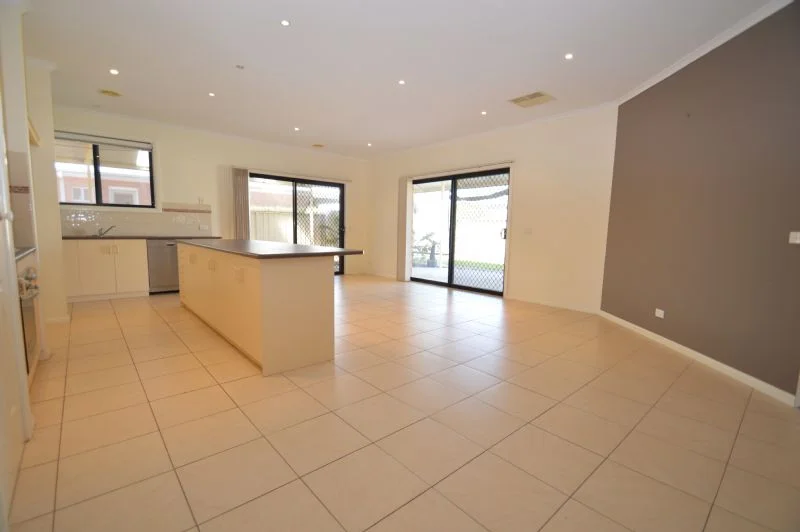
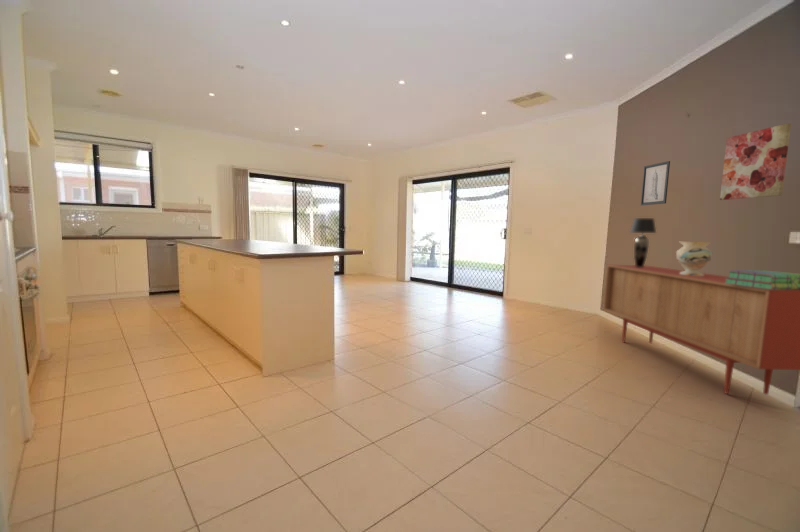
+ stack of books [725,269,800,290]
+ wall art [719,122,792,201]
+ wall art [640,160,671,206]
+ table lamp [629,217,657,268]
+ decorative vase [675,241,713,276]
+ sideboard [602,264,800,396]
